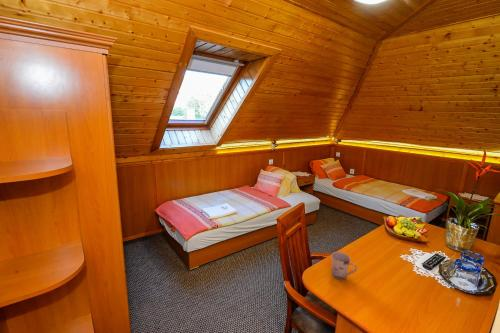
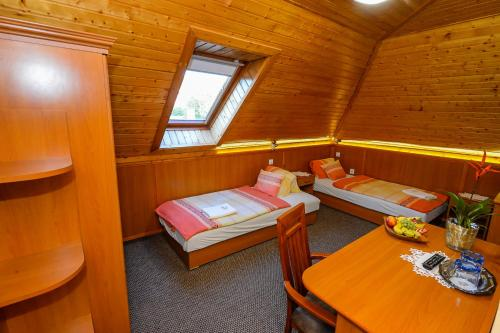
- cup [331,251,358,280]
